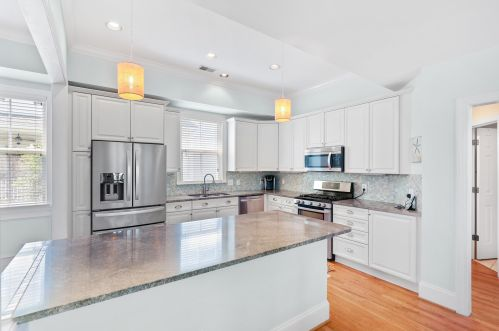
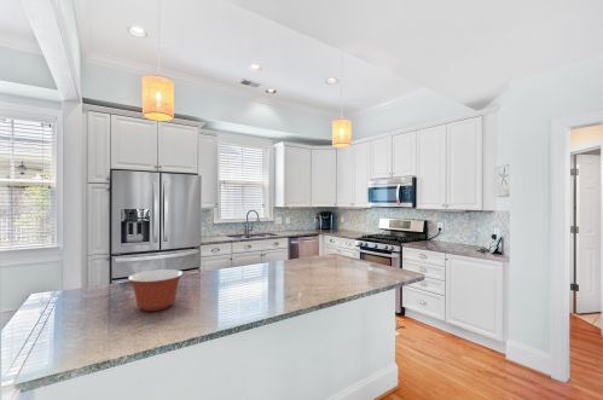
+ mixing bowl [127,268,185,312]
